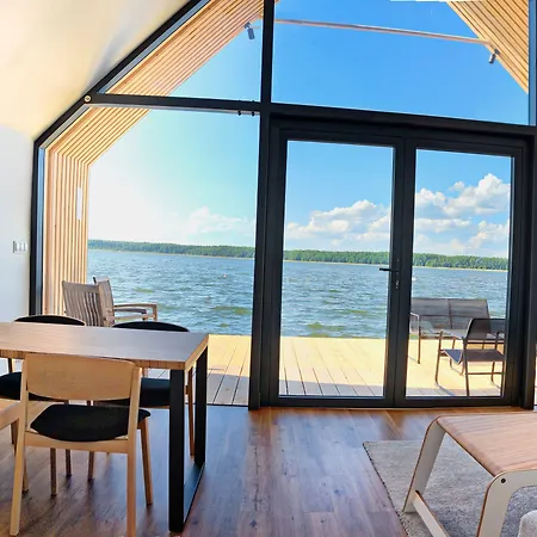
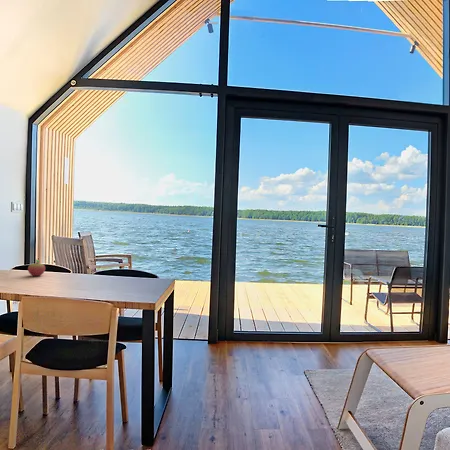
+ fruit [27,258,46,277]
